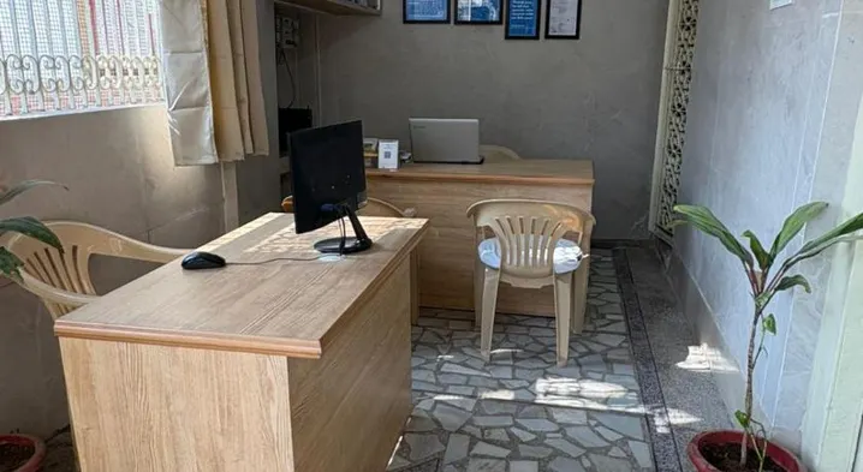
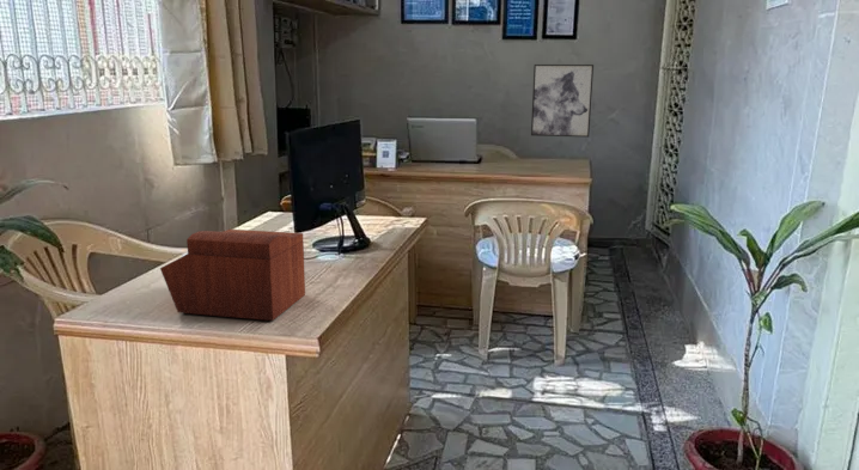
+ sewing box [159,228,306,322]
+ wall art [530,63,595,139]
